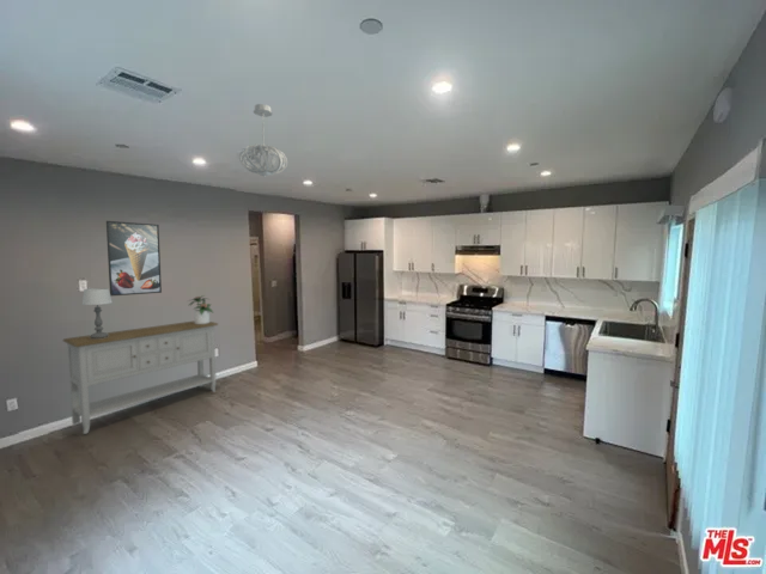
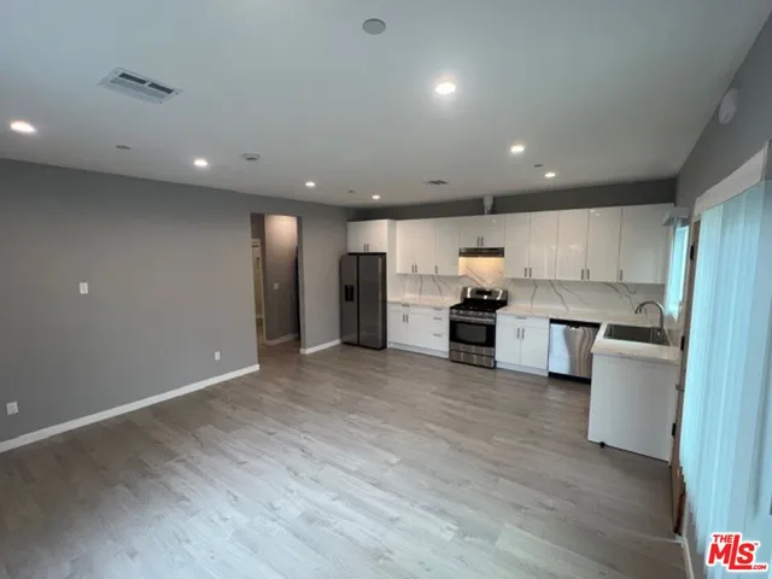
- table lamp [80,287,114,338]
- pendant light [238,103,288,178]
- sideboard [61,320,219,435]
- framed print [105,220,163,297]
- potted plant [187,294,214,324]
